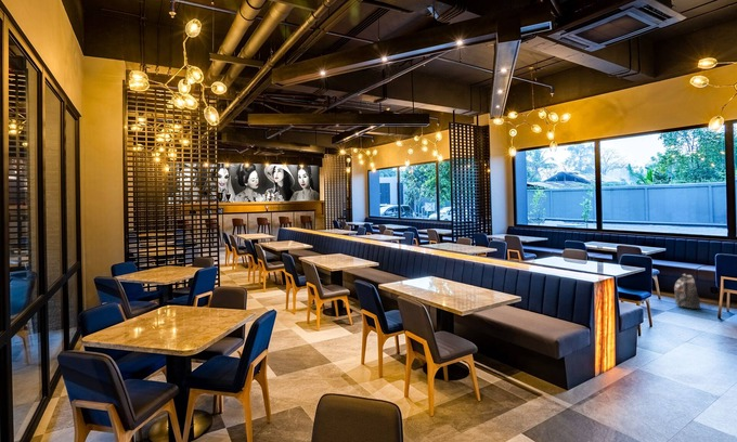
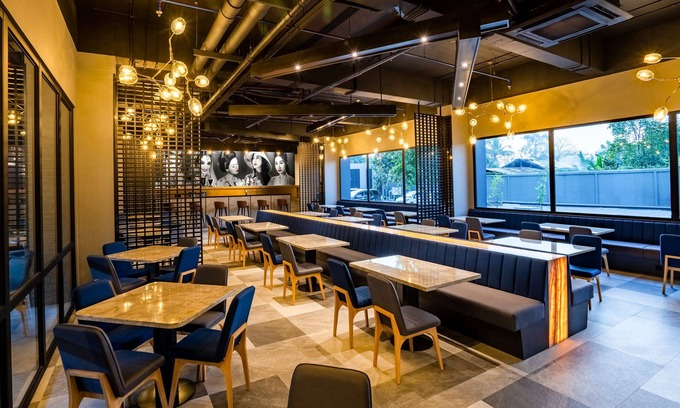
- backpack [673,273,701,310]
